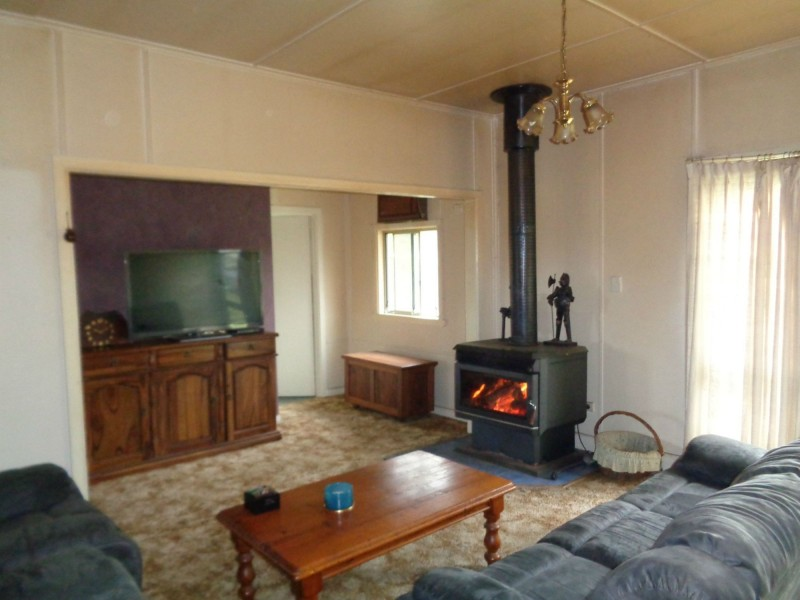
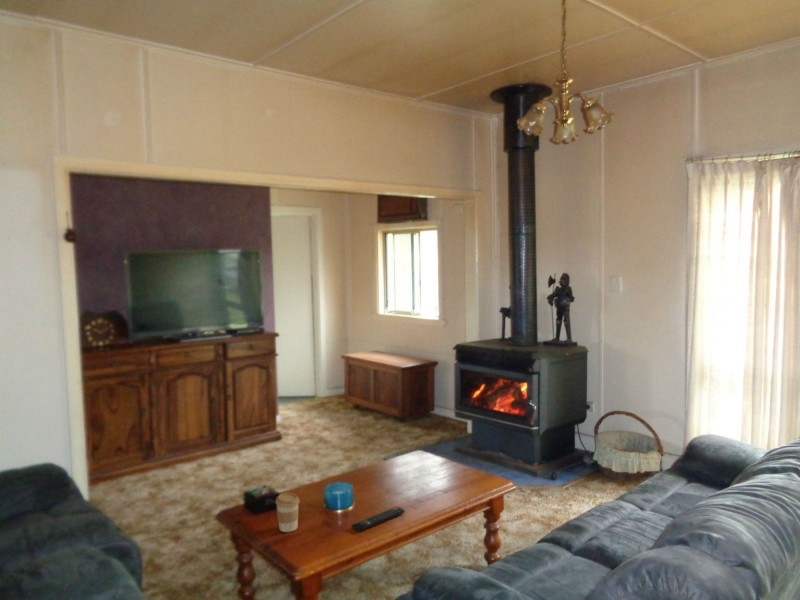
+ remote control [351,506,406,532]
+ coffee cup [274,492,301,533]
